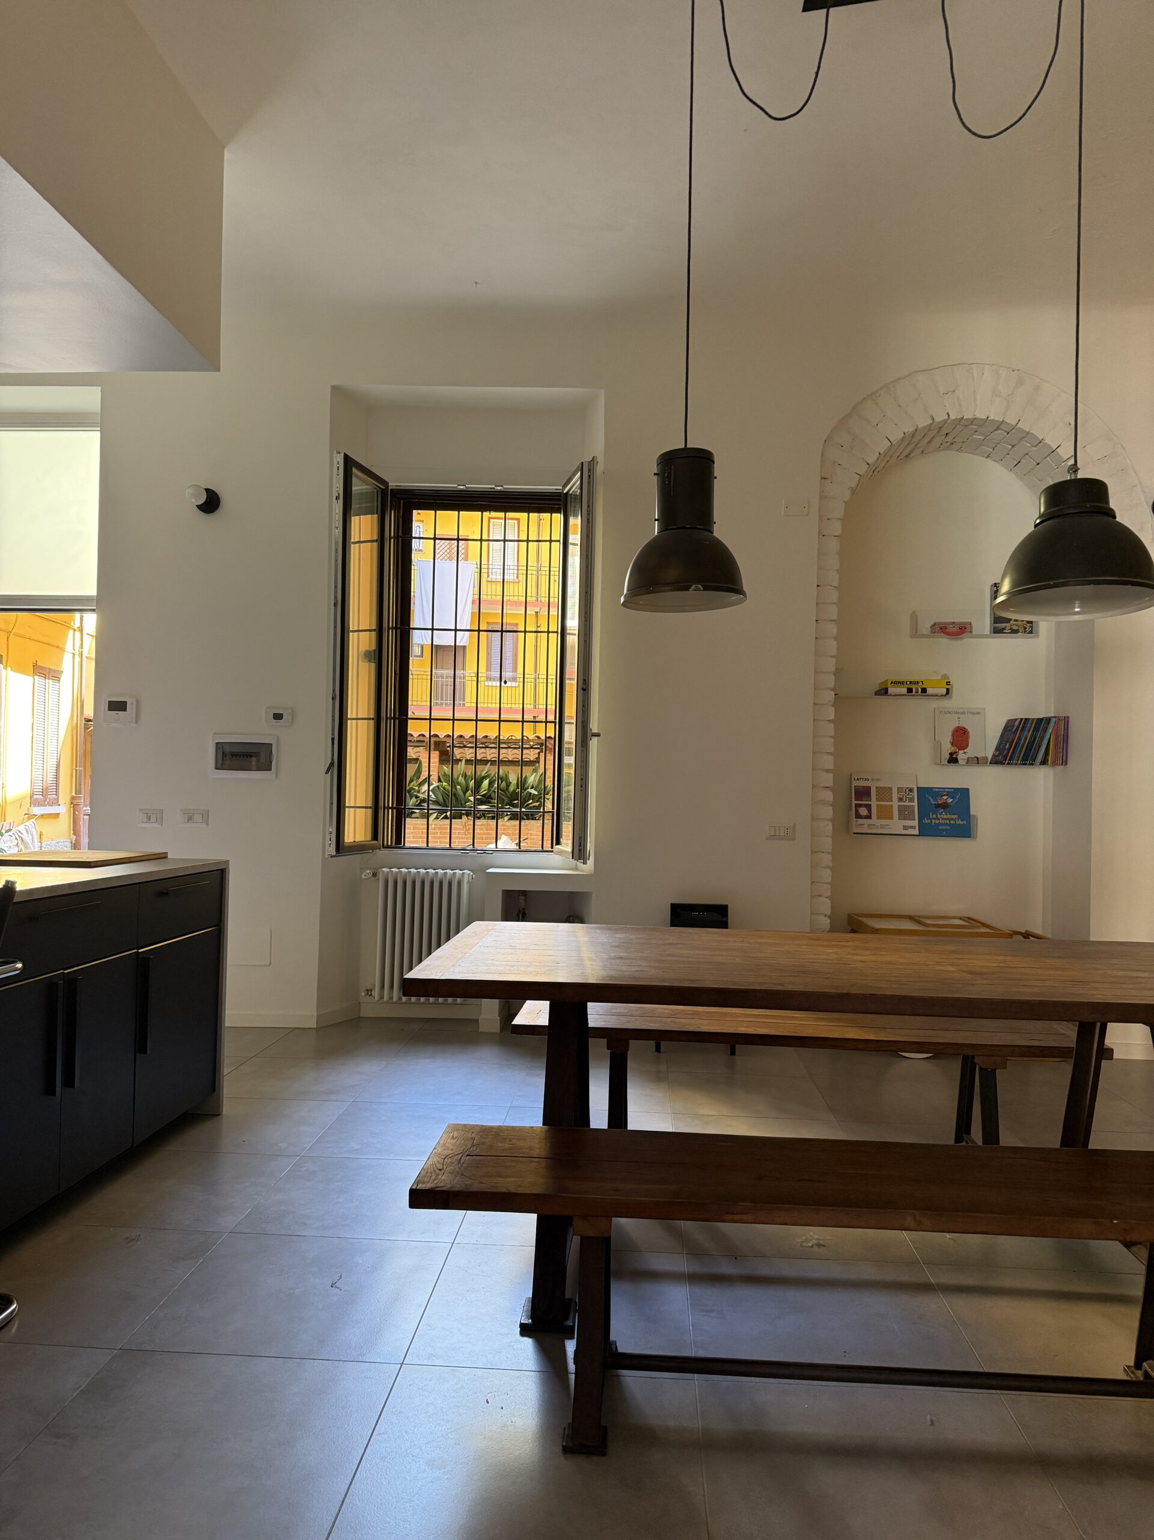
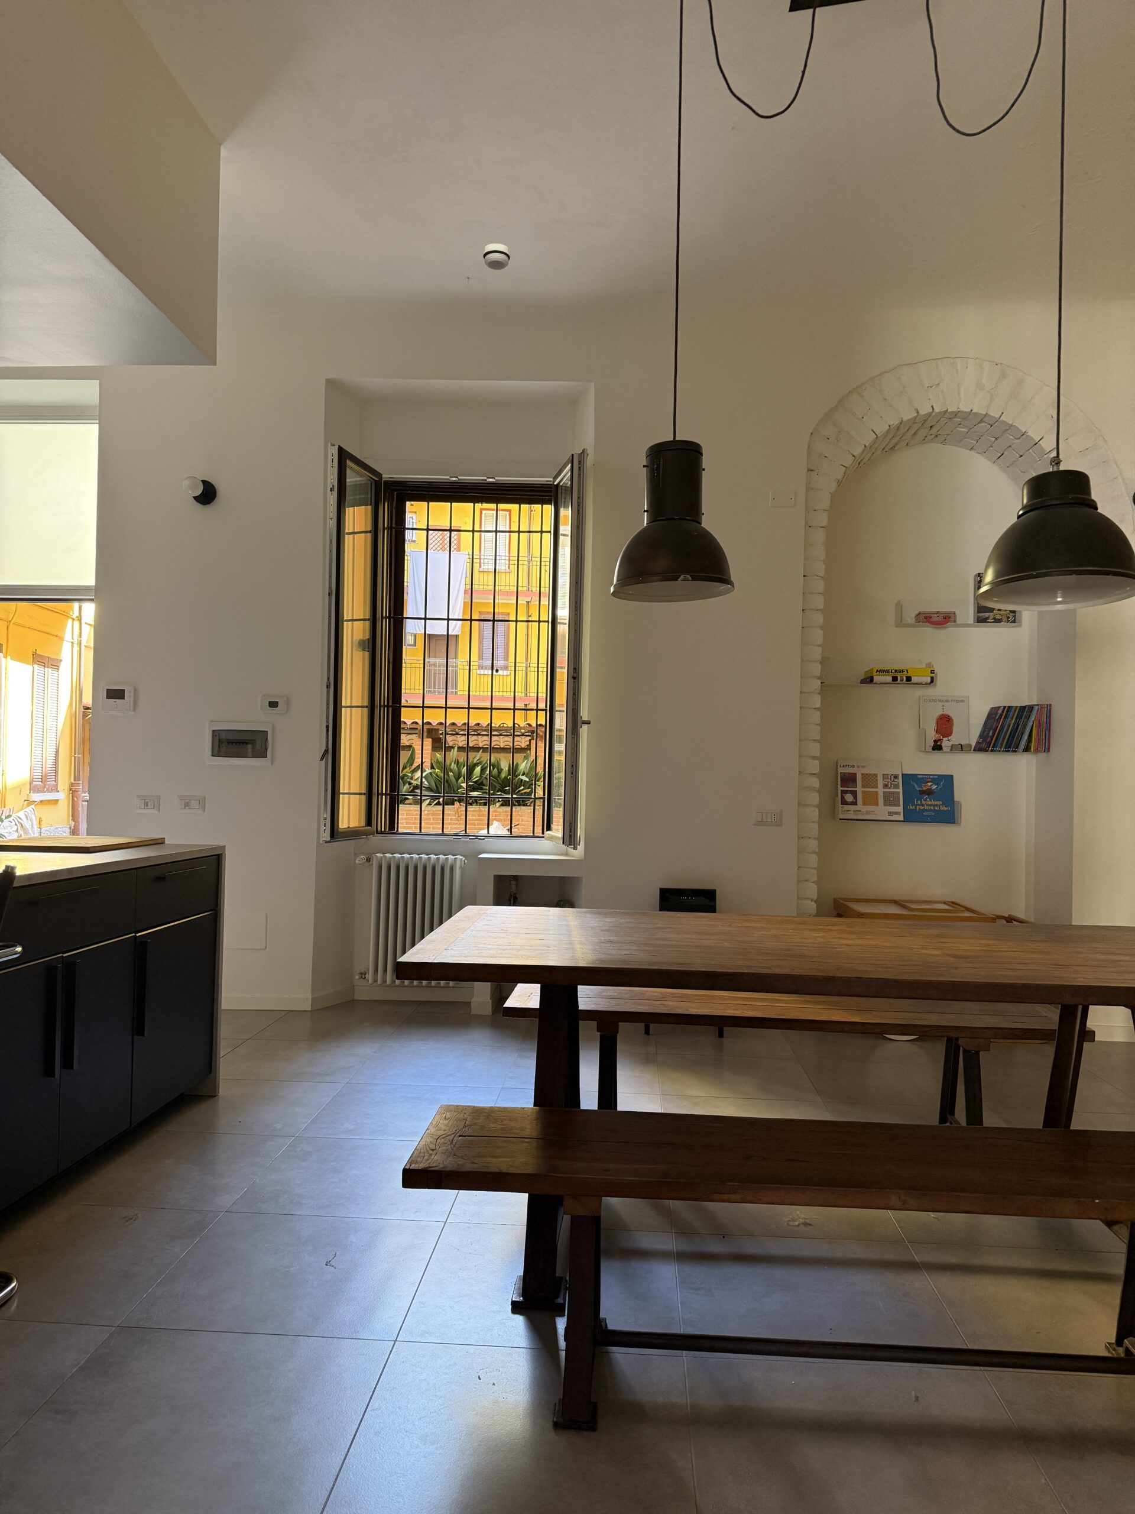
+ smoke detector [483,243,510,271]
